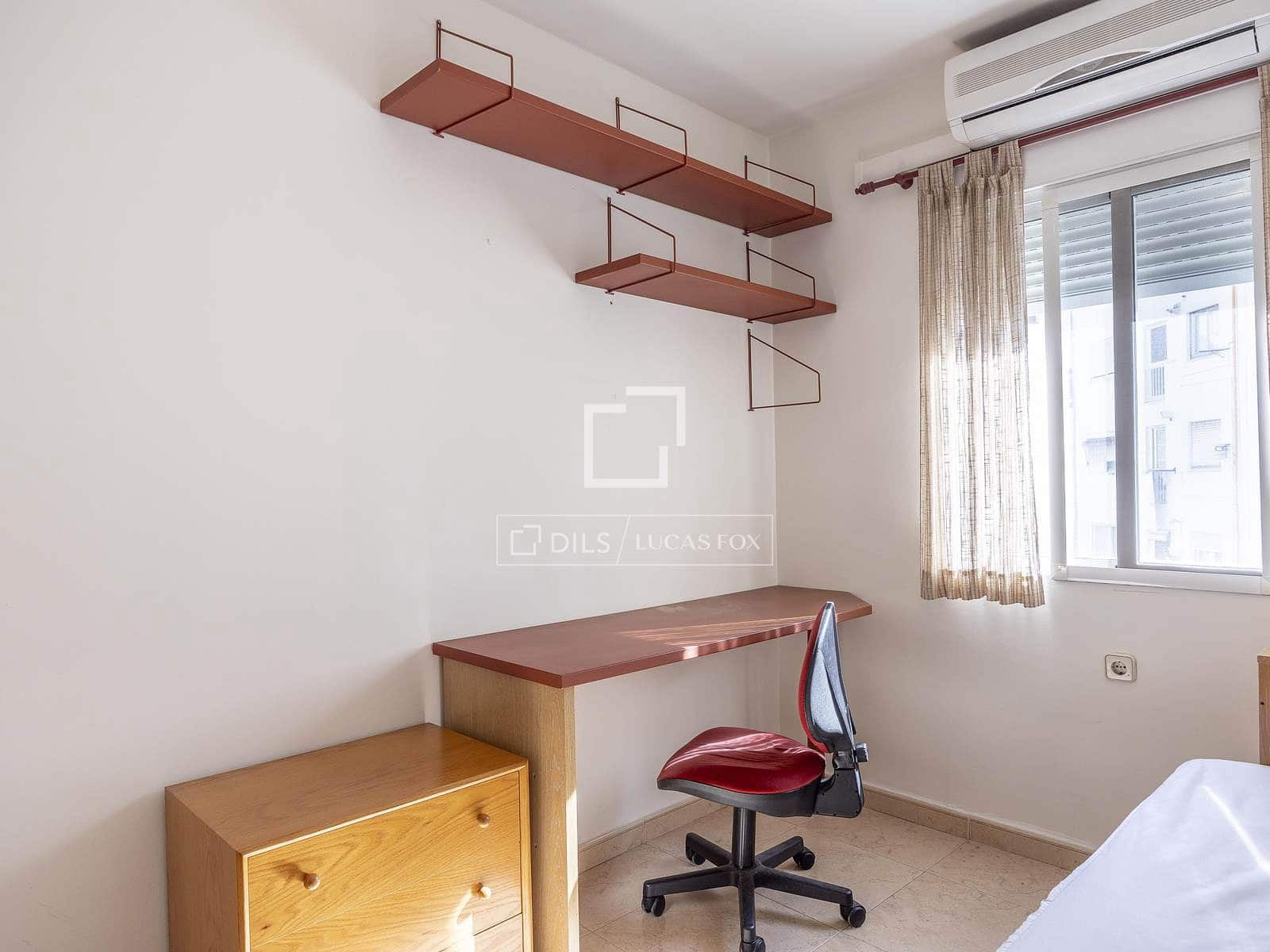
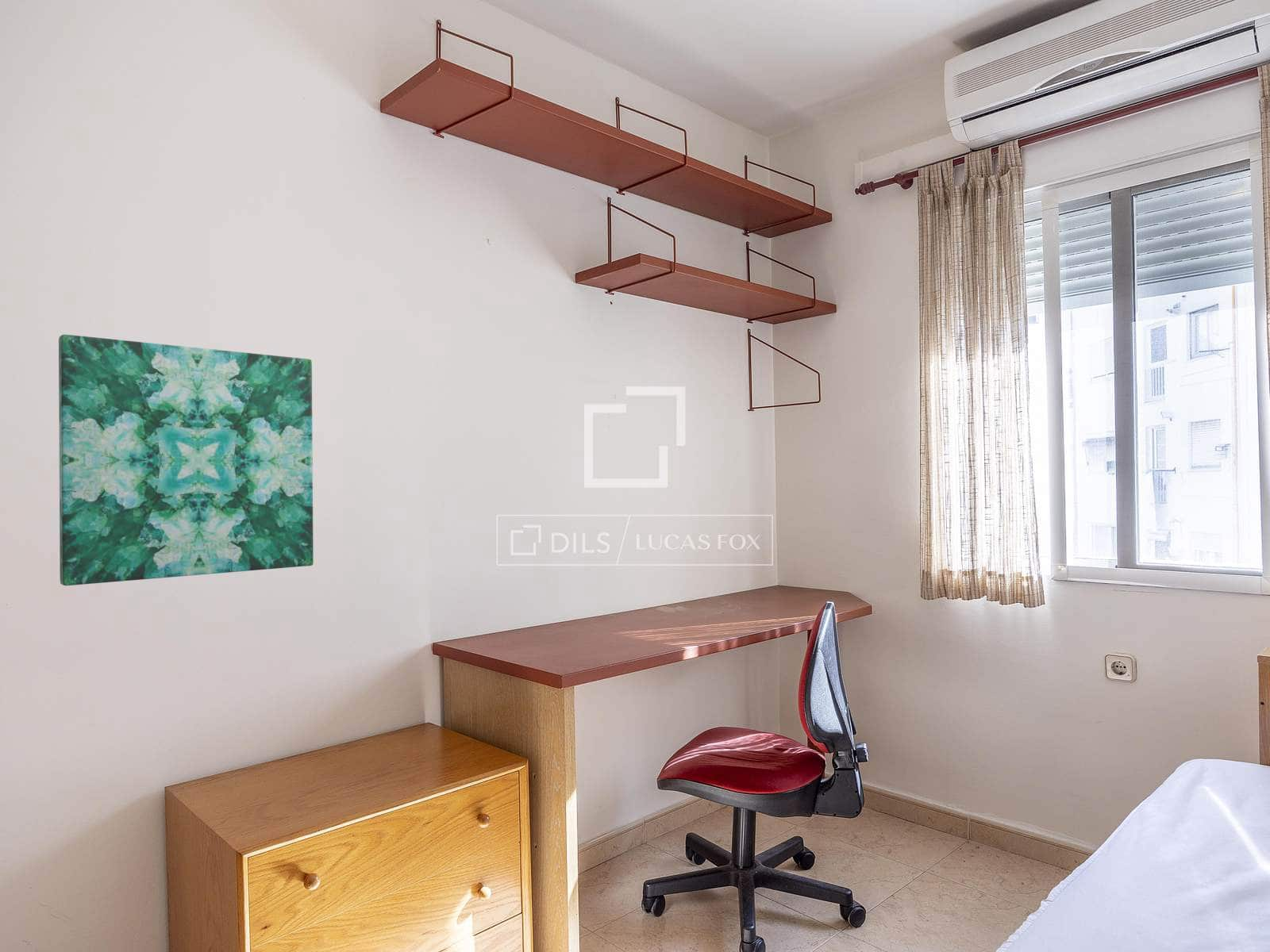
+ wall art [58,334,314,586]
